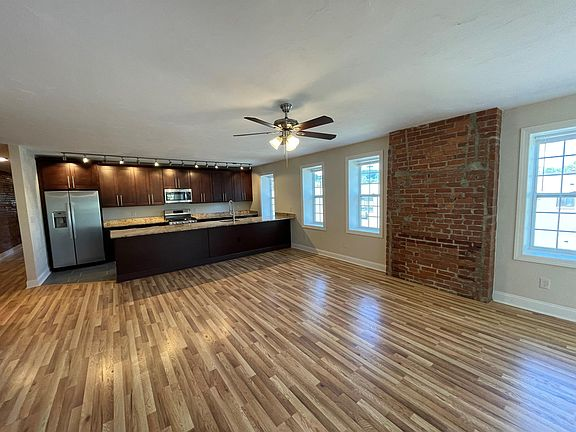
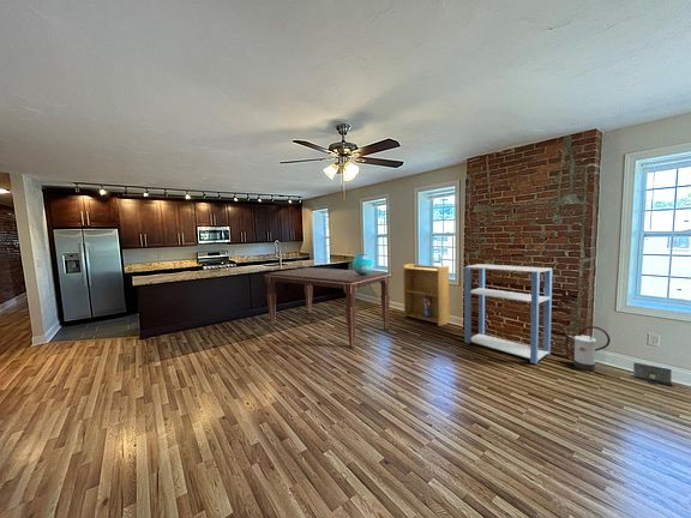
+ watering can [560,325,611,372]
+ dining table [264,266,392,349]
+ bookshelf [402,263,450,327]
+ speaker [632,361,673,387]
+ decorative globe [351,253,374,275]
+ shelving unit [463,263,553,366]
